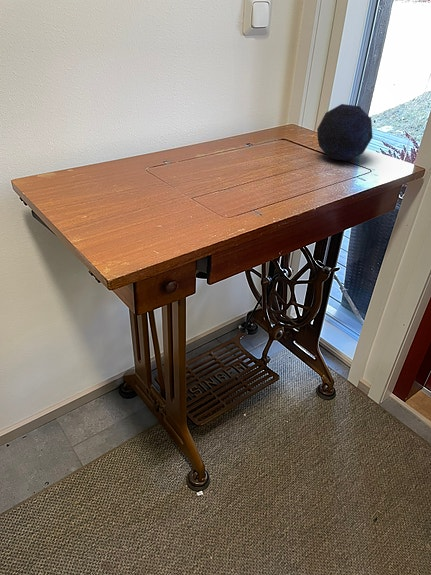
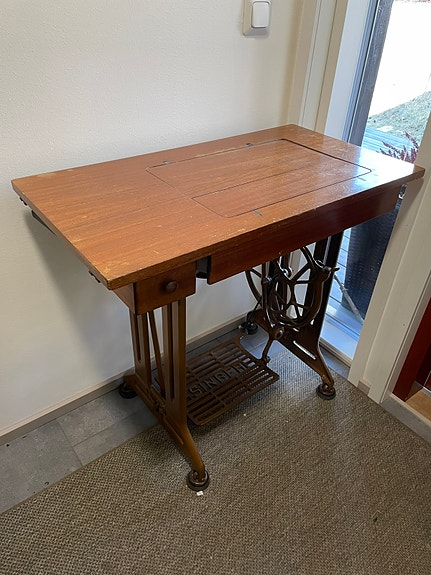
- decorative orb [316,103,374,162]
